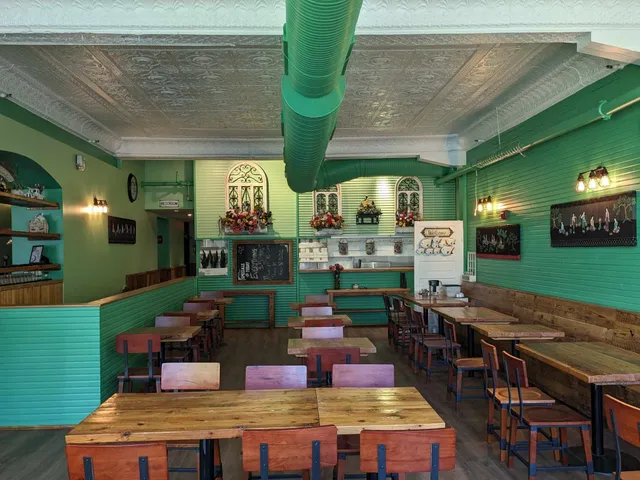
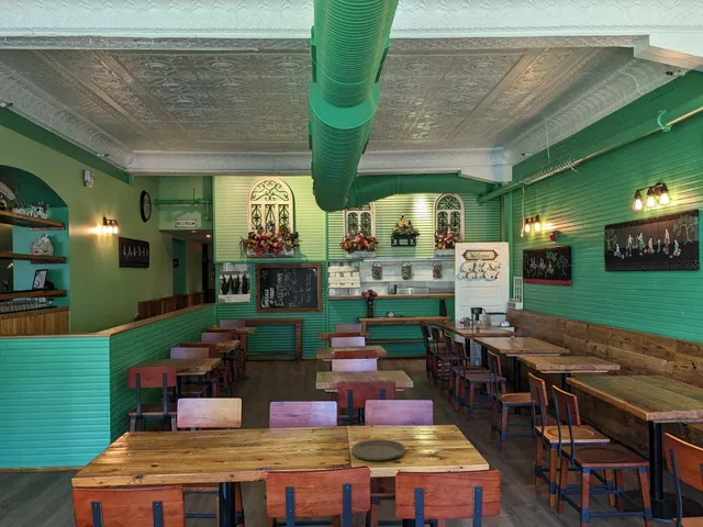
+ plate [350,439,406,461]
